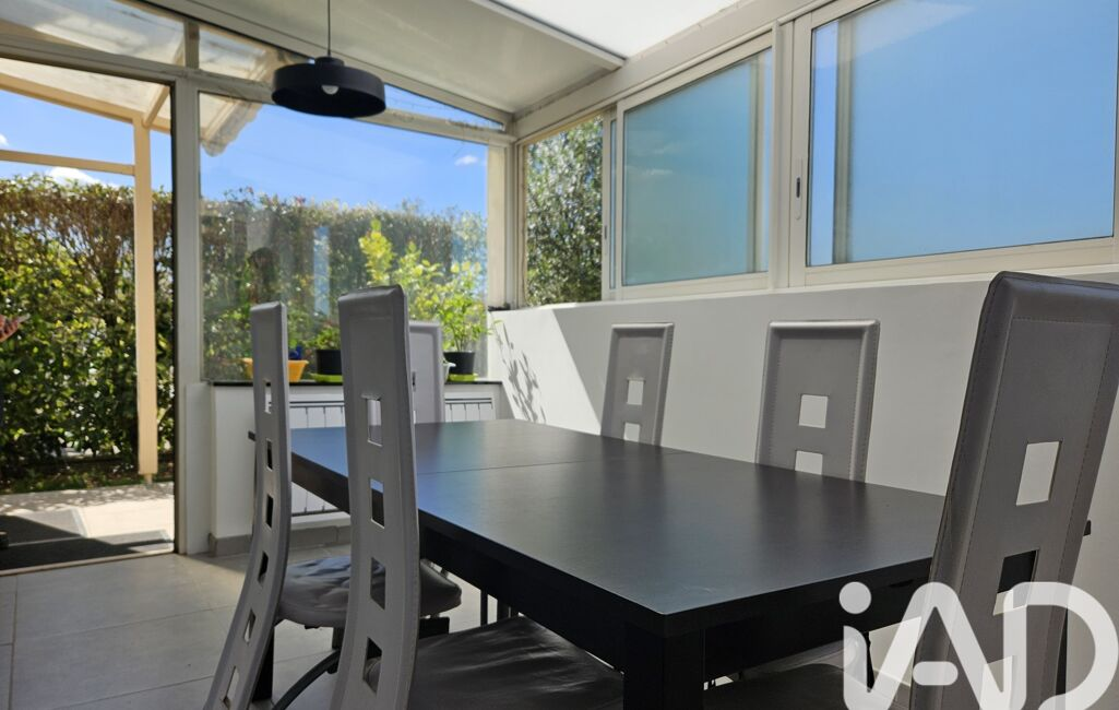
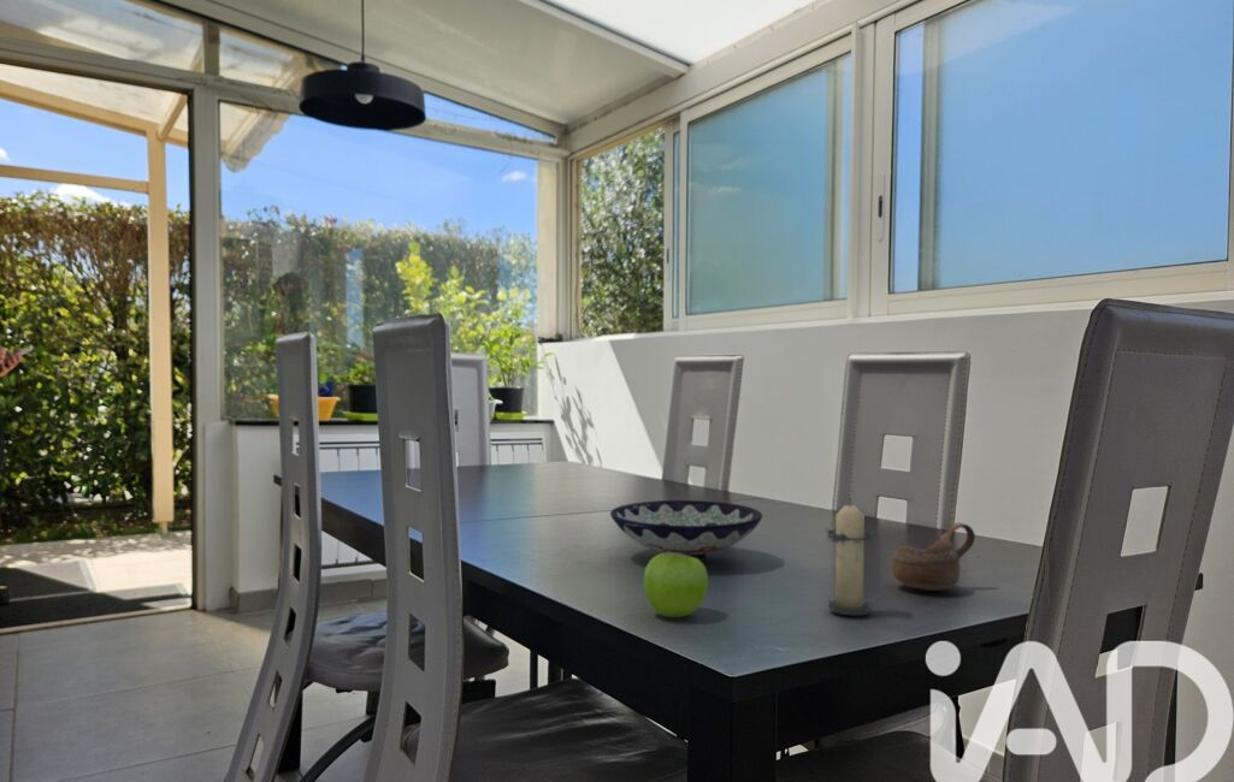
+ bowl [609,499,763,562]
+ cup [891,522,976,592]
+ candle [825,496,876,617]
+ fruit [643,552,709,618]
